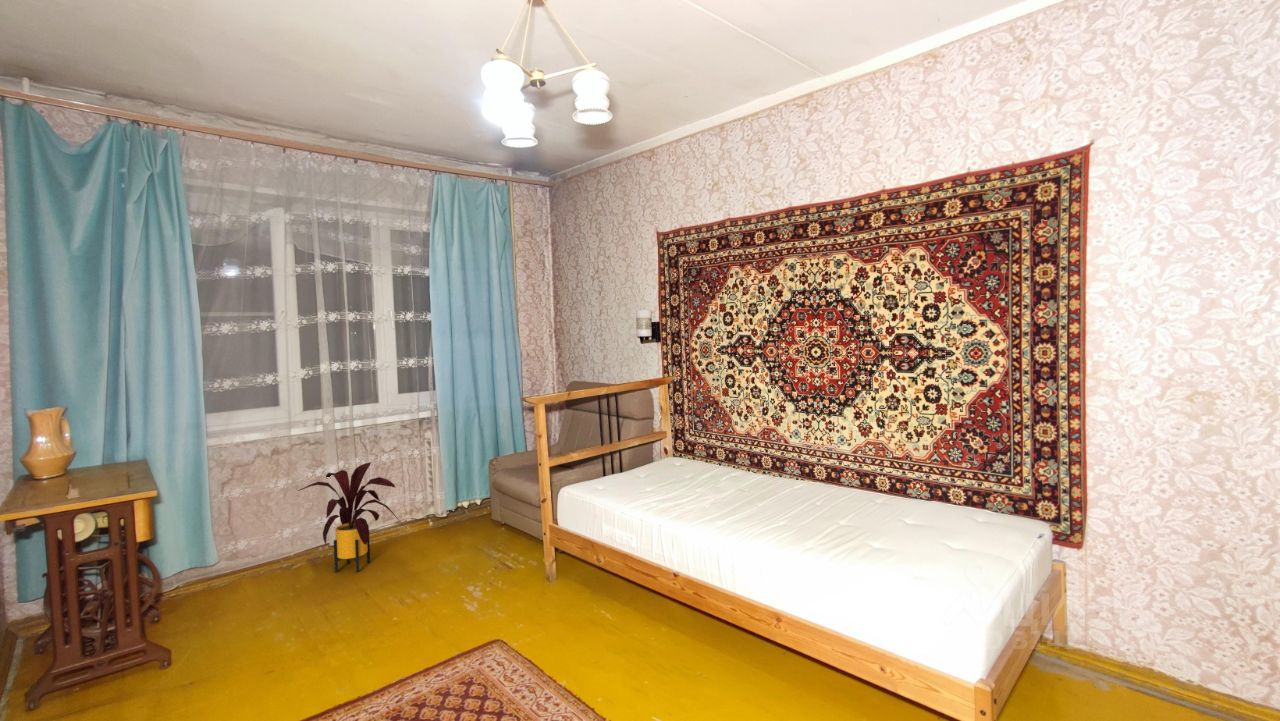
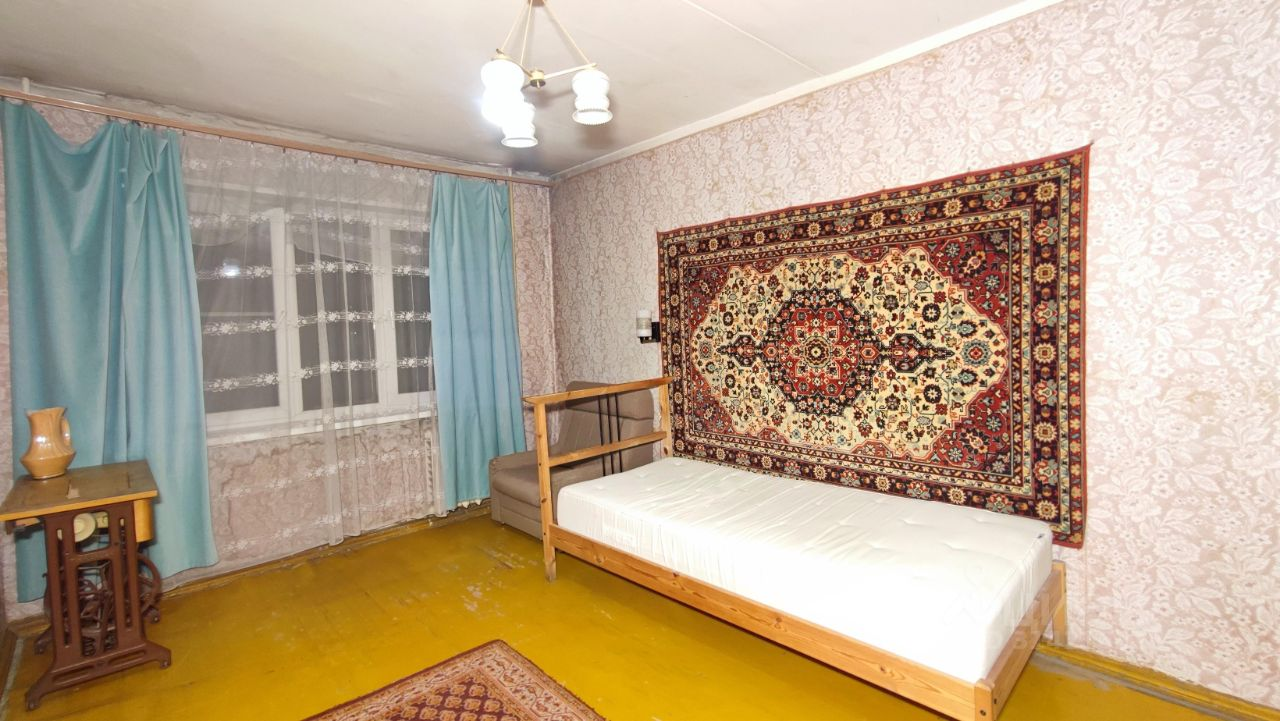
- house plant [297,461,401,574]
